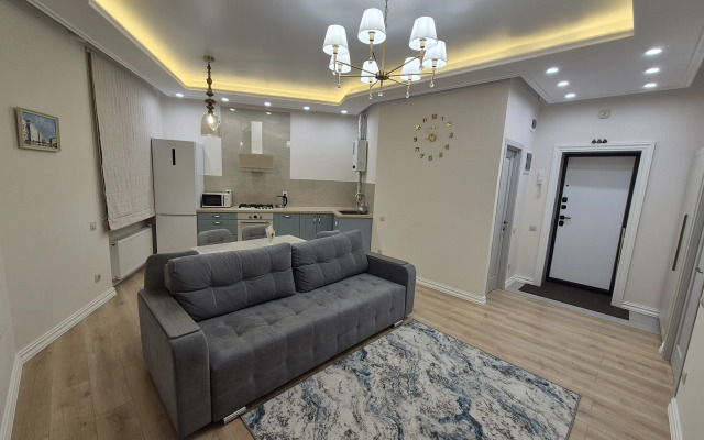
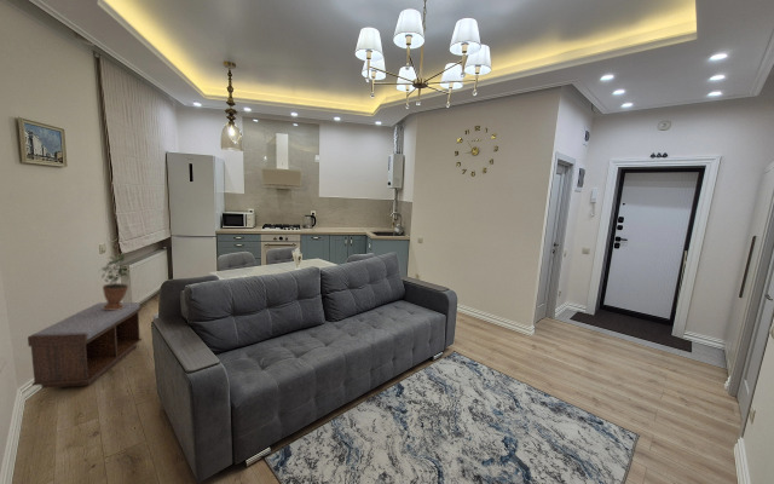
+ potted plant [97,253,131,310]
+ bench [27,301,143,390]
